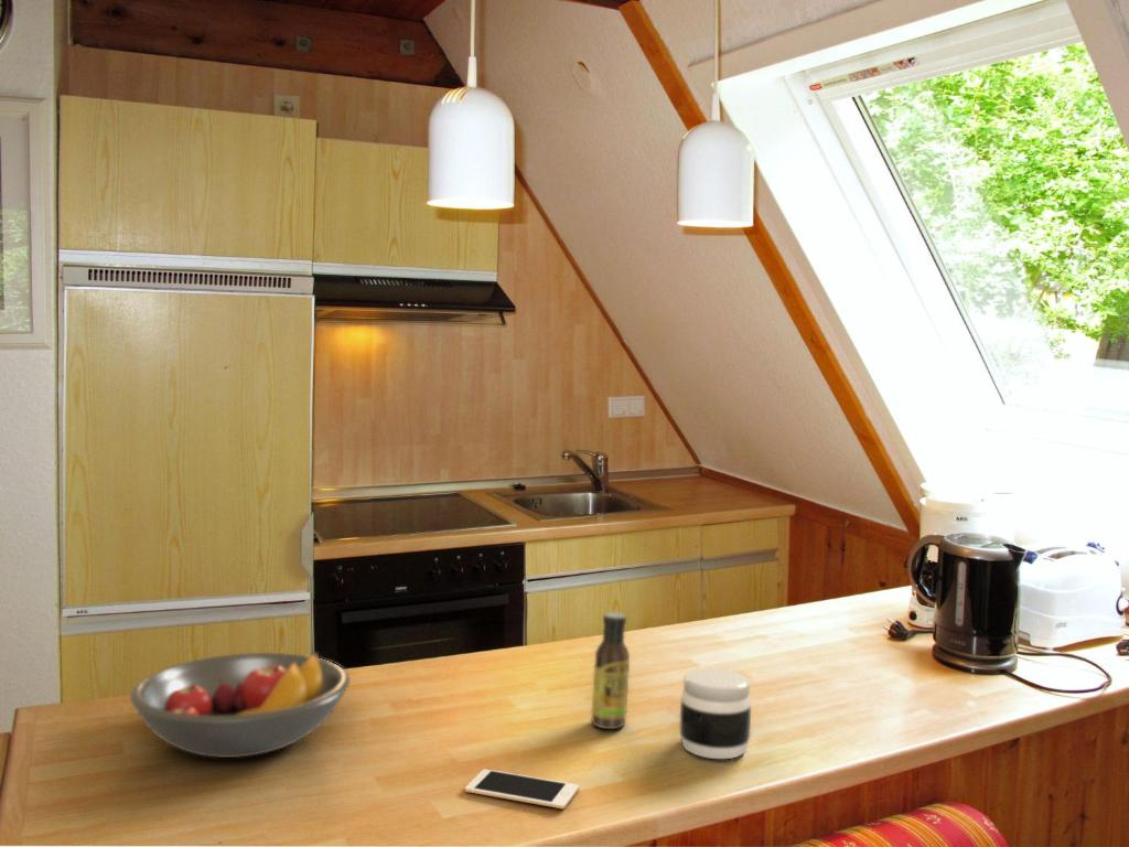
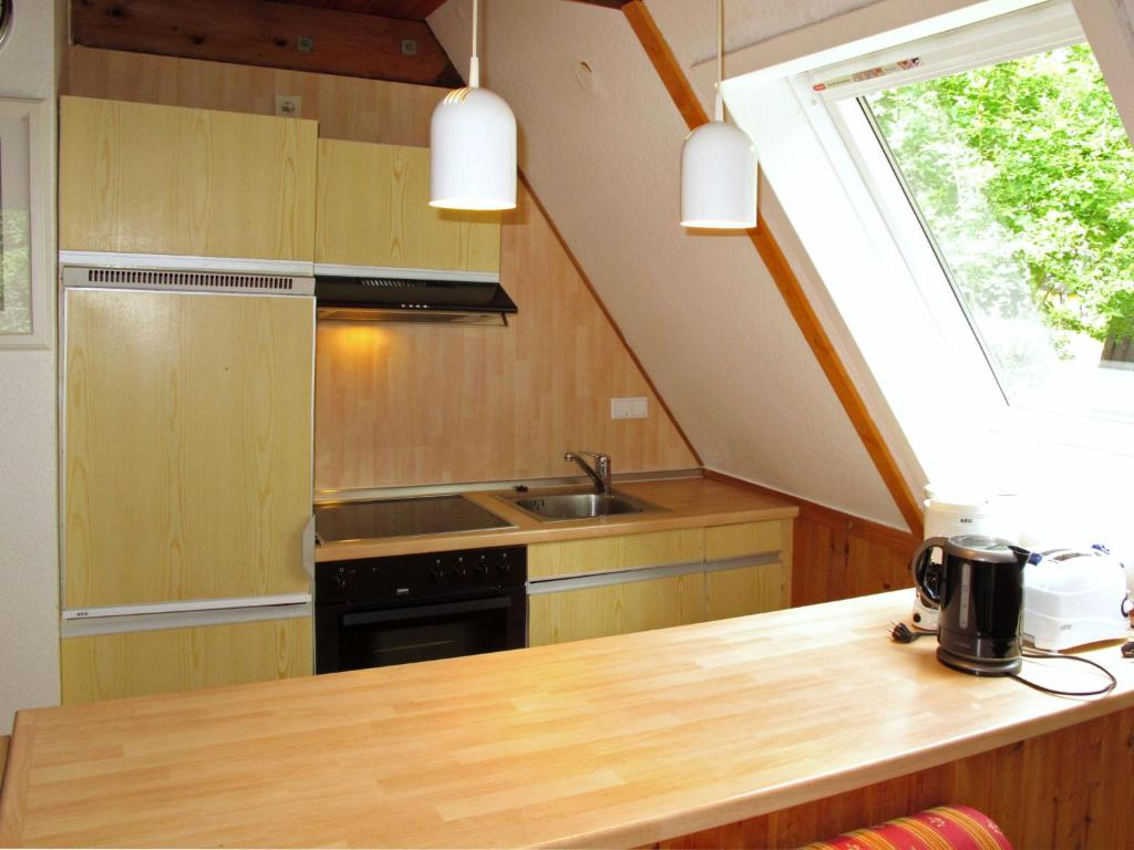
- sauce bottle [591,611,631,730]
- jar [679,667,752,760]
- fruit bowl [129,652,351,759]
- cell phone [464,768,580,810]
